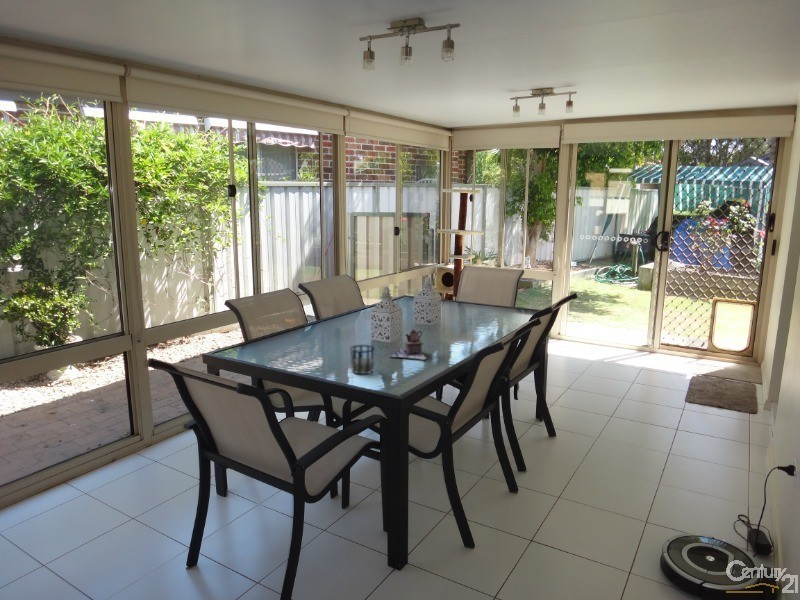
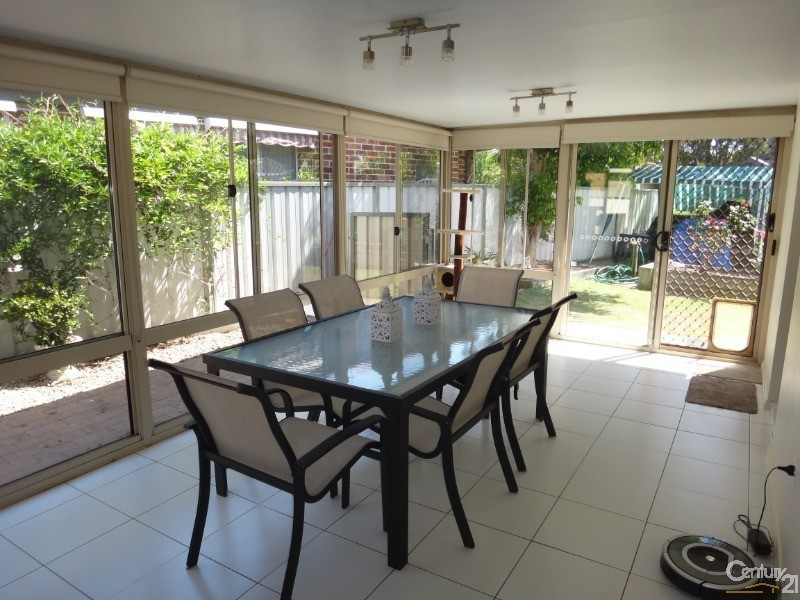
- cup [349,344,376,375]
- teapot [388,328,427,361]
